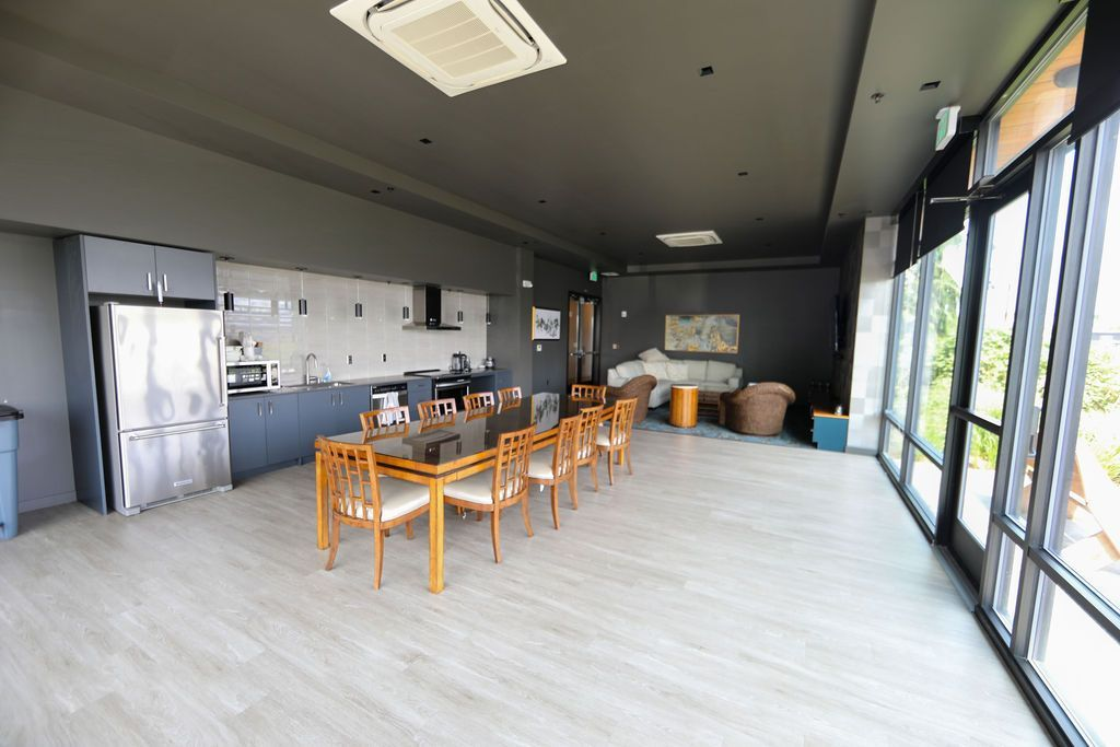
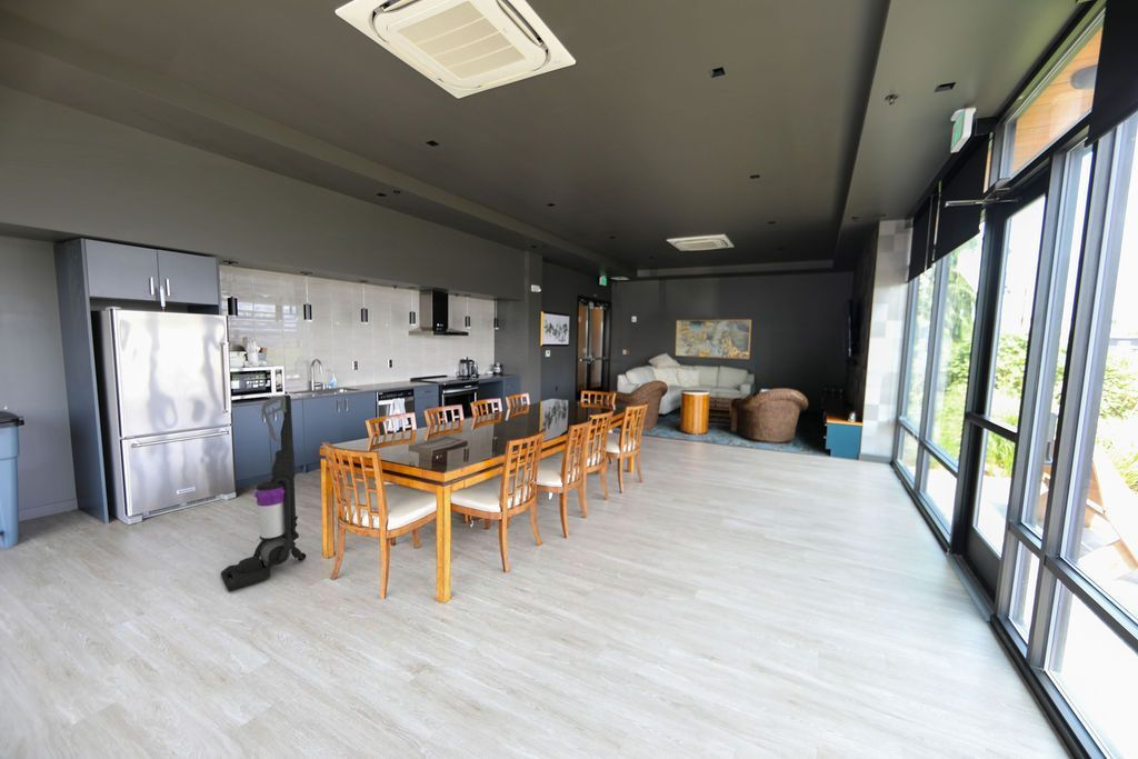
+ vacuum cleaner [220,395,307,592]
